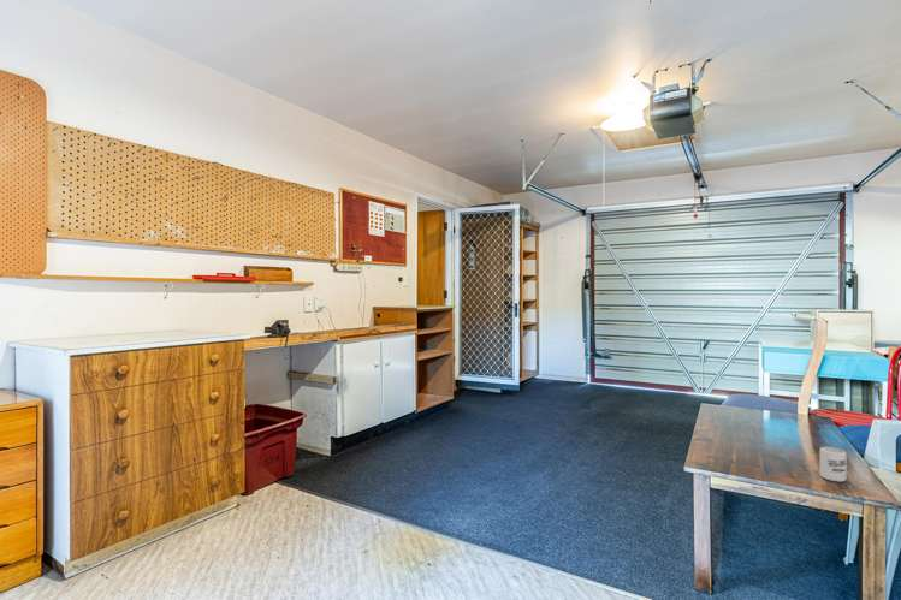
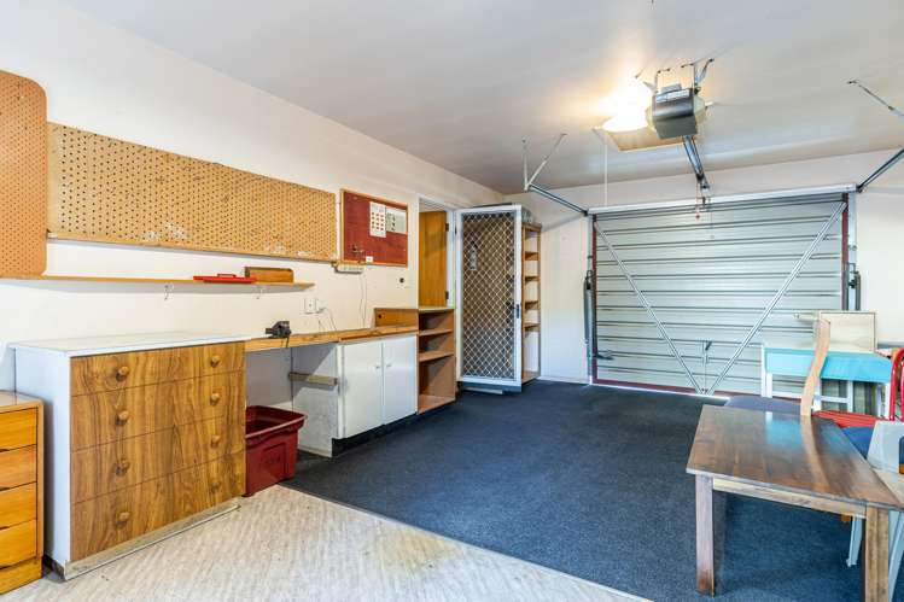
- cup [819,446,848,483]
